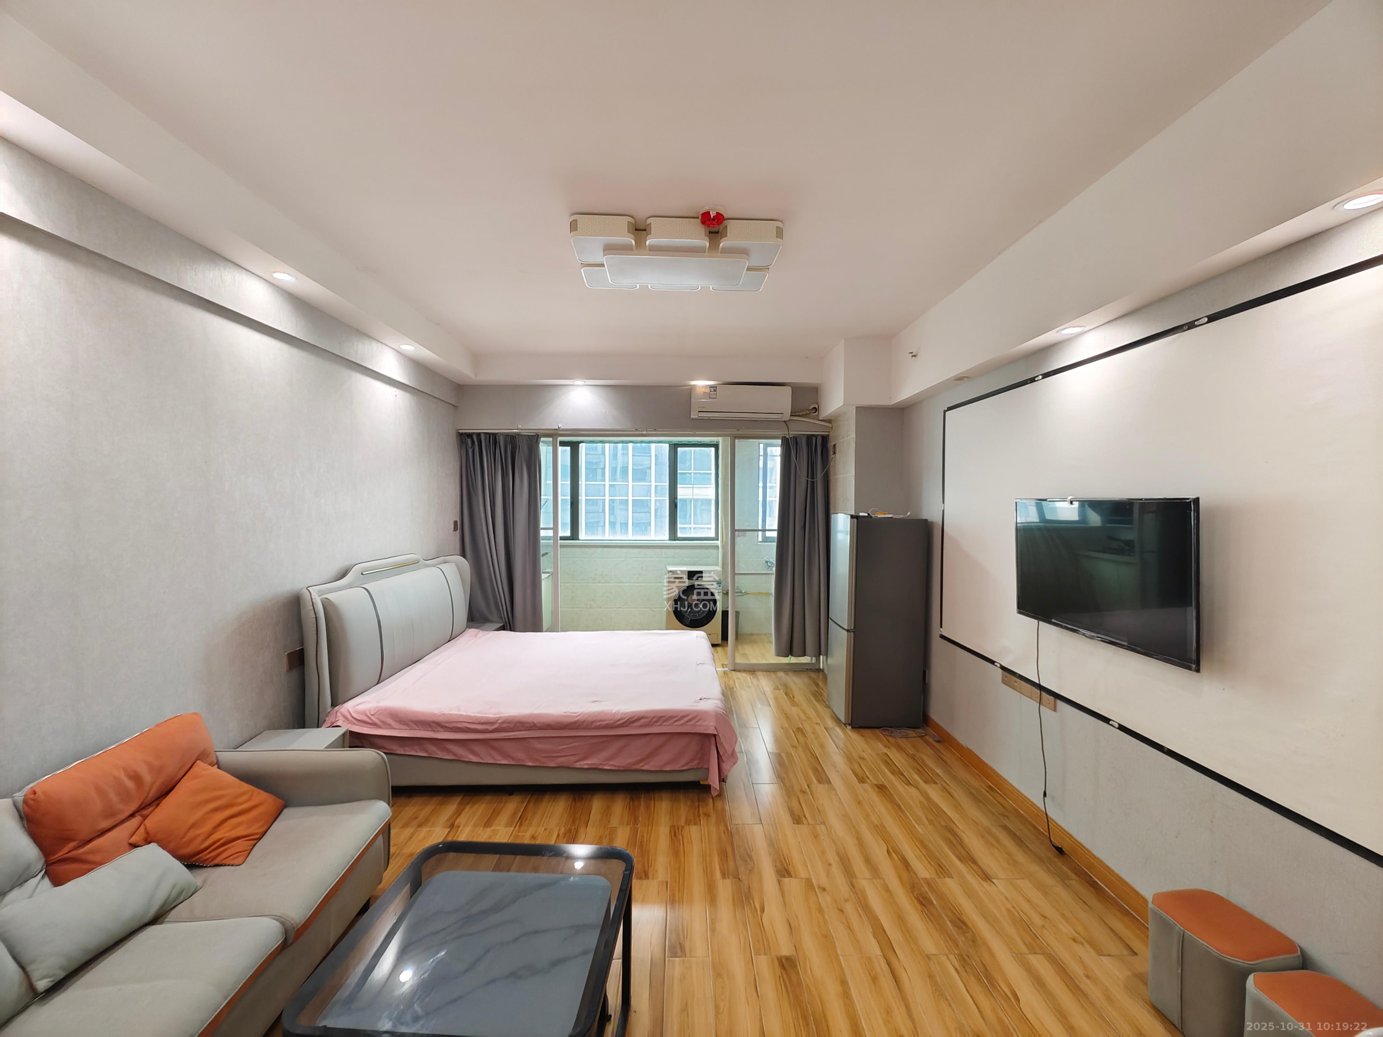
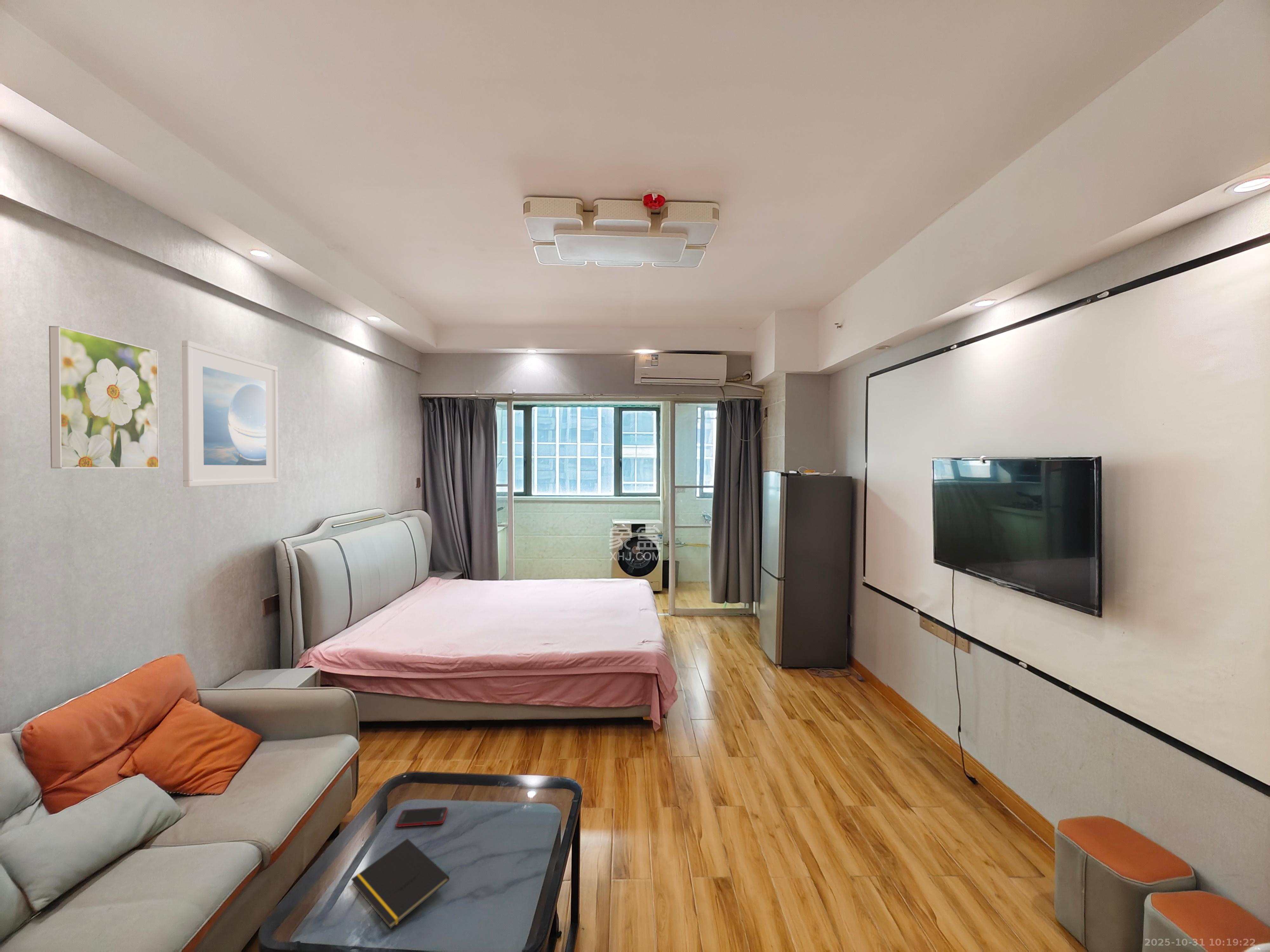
+ notepad [351,838,450,929]
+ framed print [49,326,159,469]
+ cell phone [396,807,448,827]
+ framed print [182,340,279,487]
